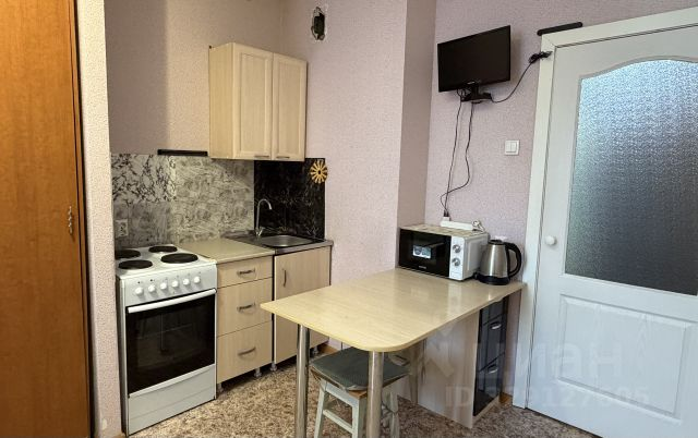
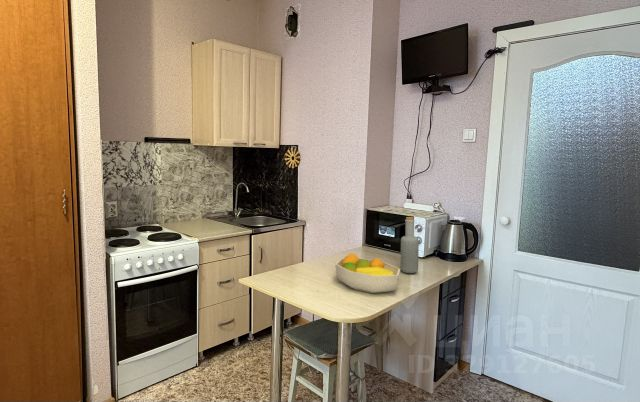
+ fruit bowl [334,252,401,294]
+ bottle [400,216,420,274]
